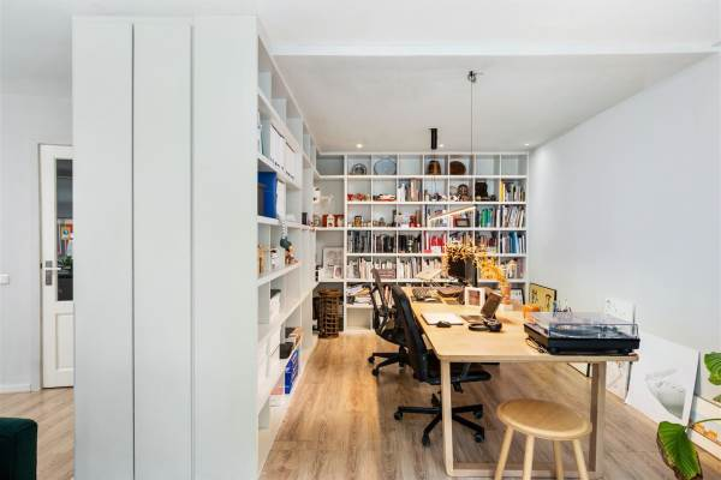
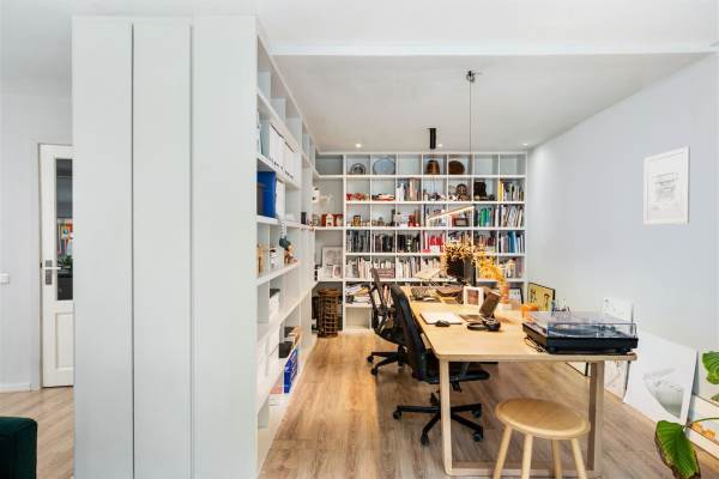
+ wall art [642,145,691,226]
